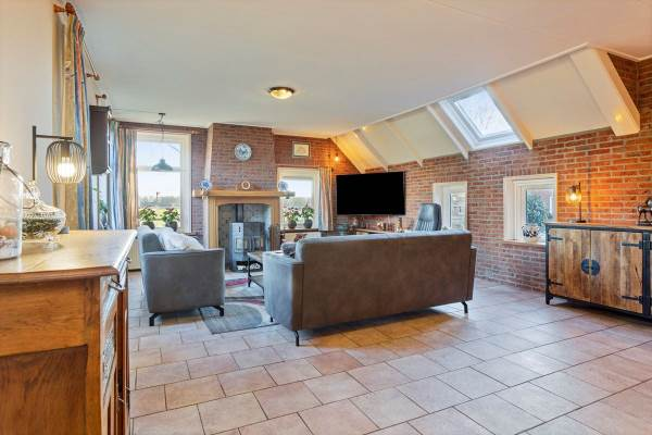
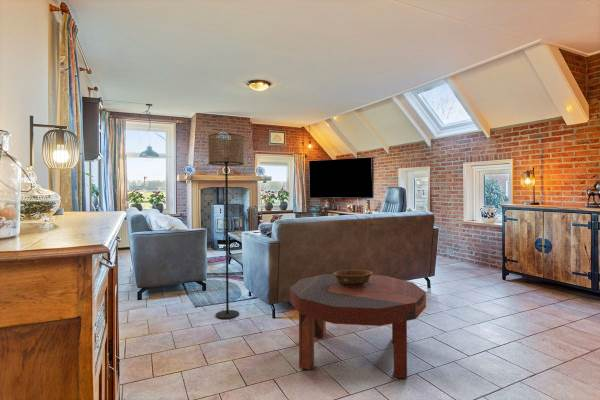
+ decorative bowl [332,269,374,287]
+ floor lamp [207,133,245,319]
+ coffee table [289,273,427,380]
